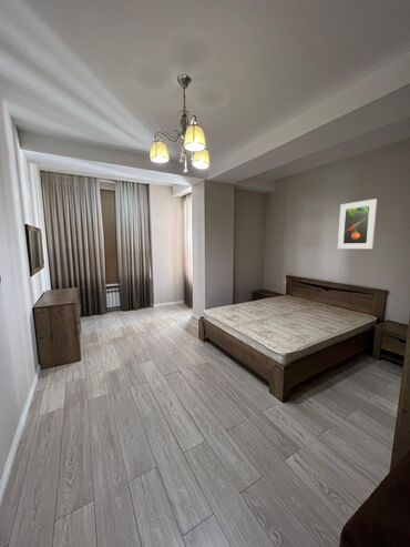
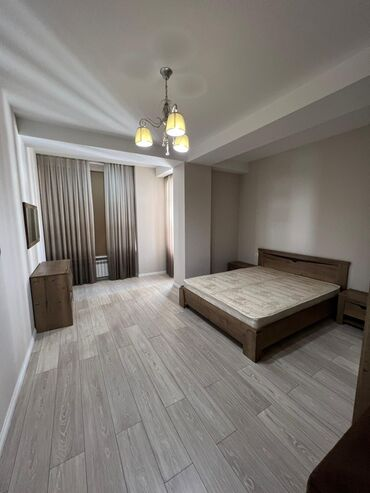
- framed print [337,197,378,250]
